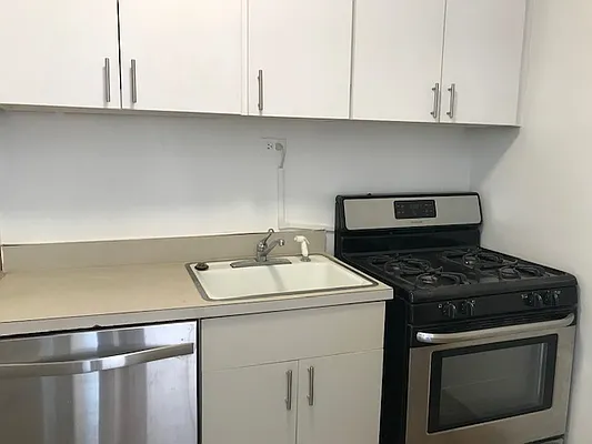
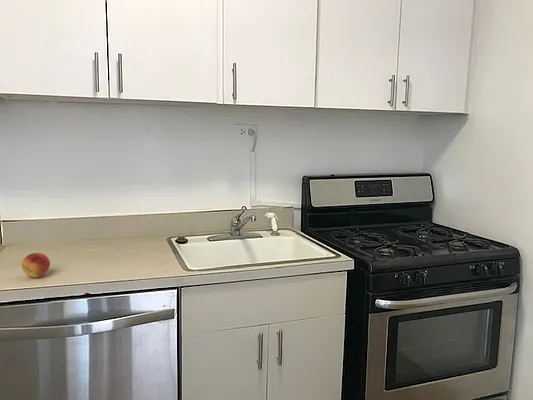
+ fruit [21,252,51,279]
